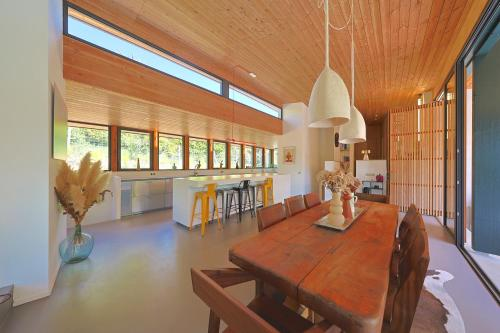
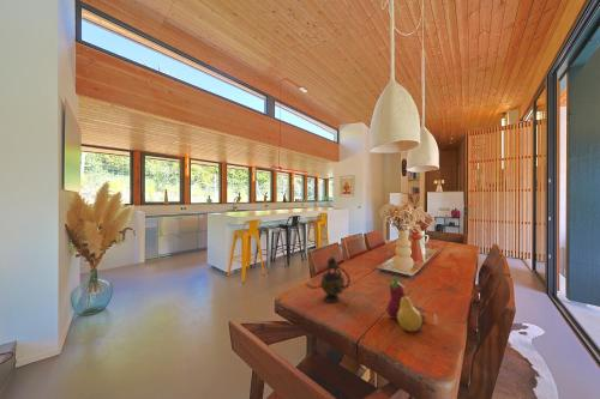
+ teapot [305,255,352,303]
+ fruit [385,277,438,333]
